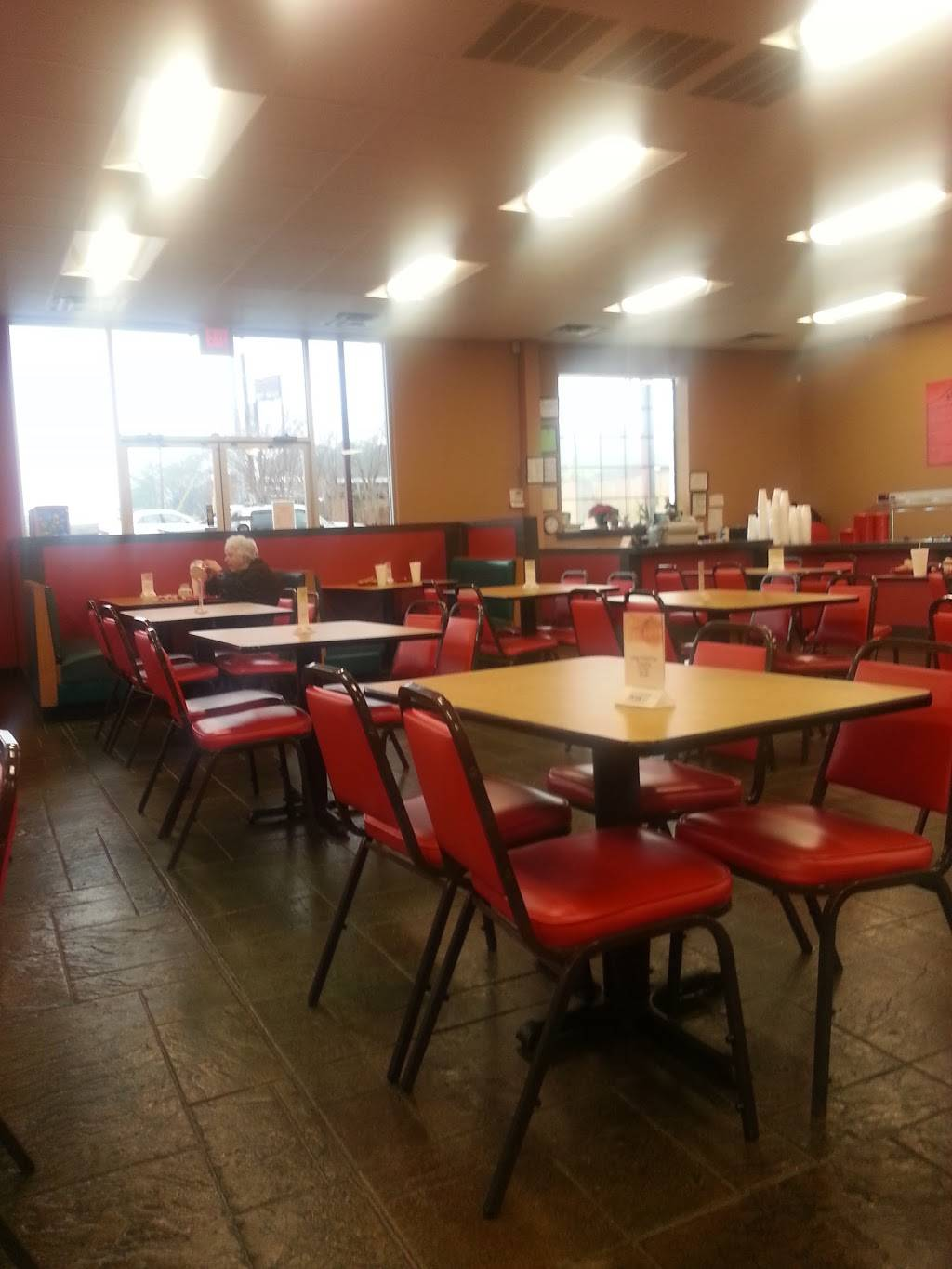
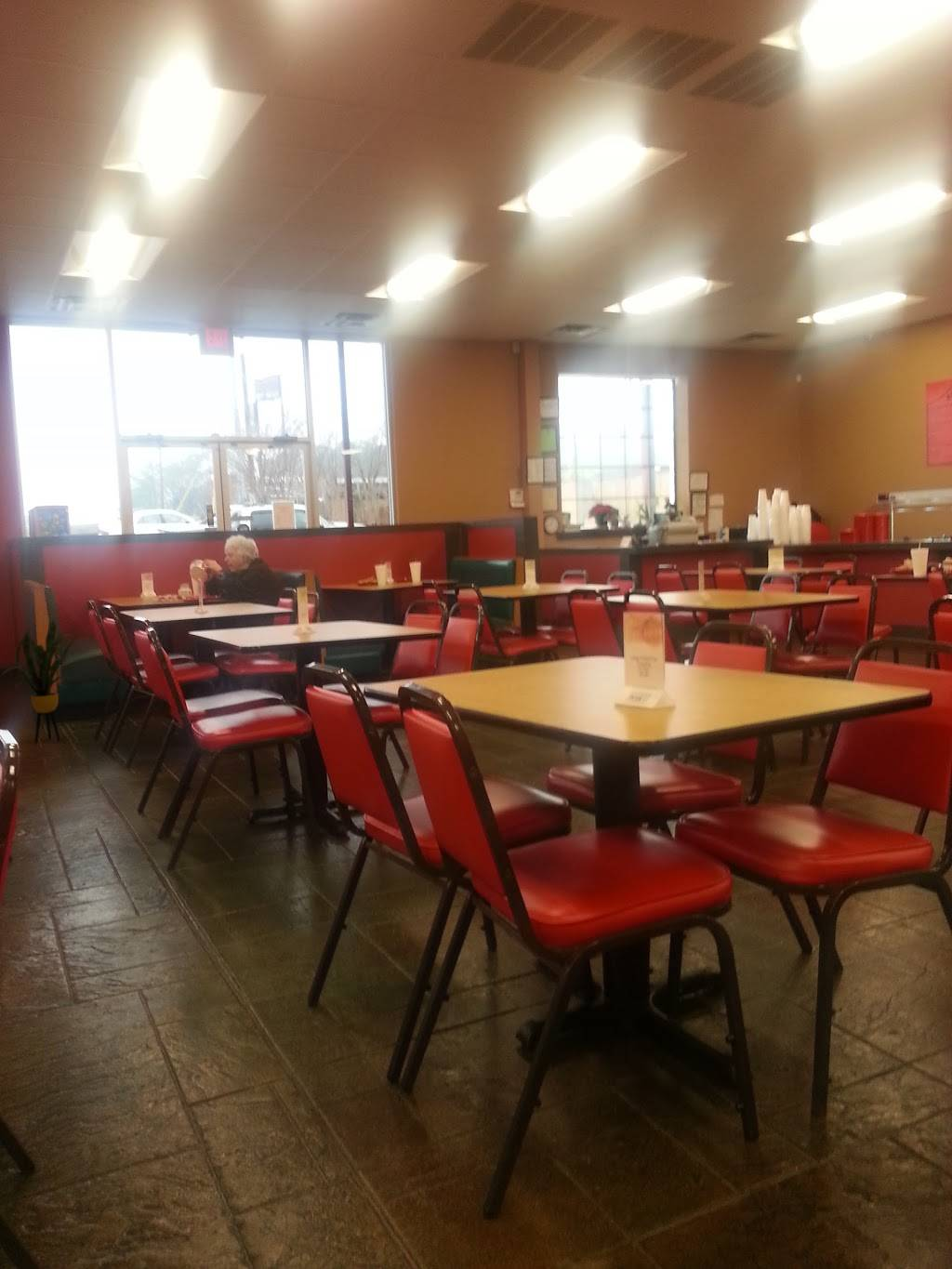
+ house plant [0,616,86,744]
